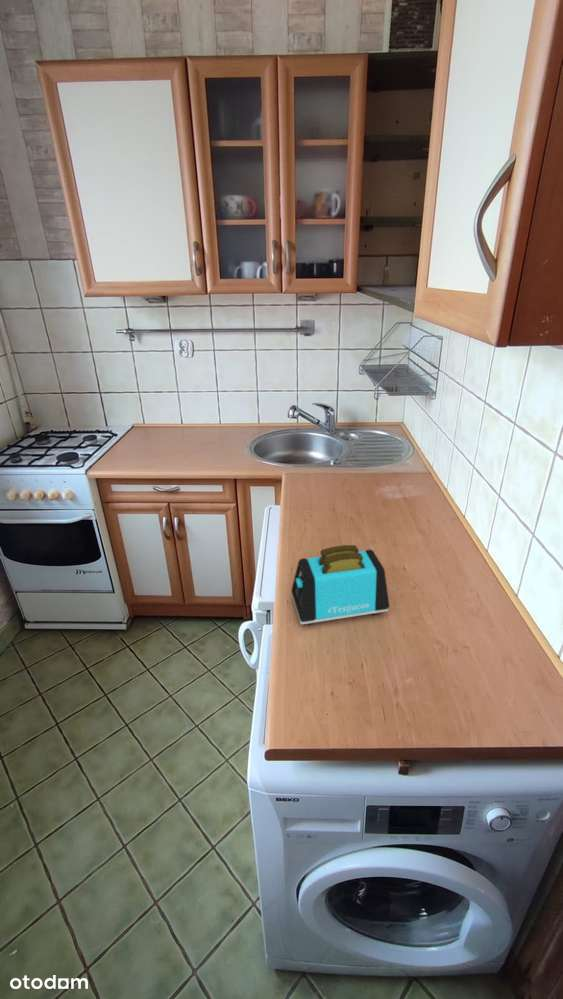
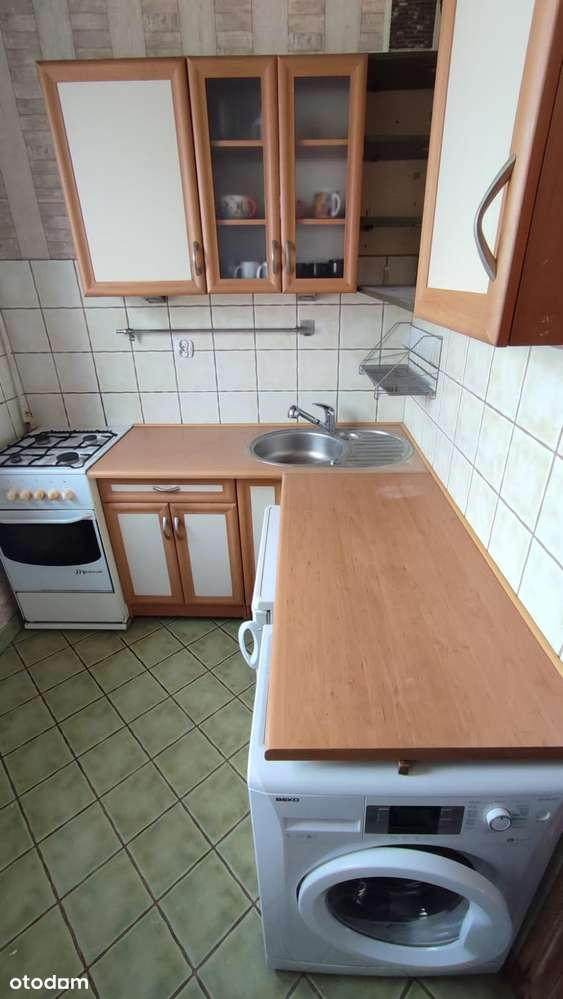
- toaster [290,544,390,627]
